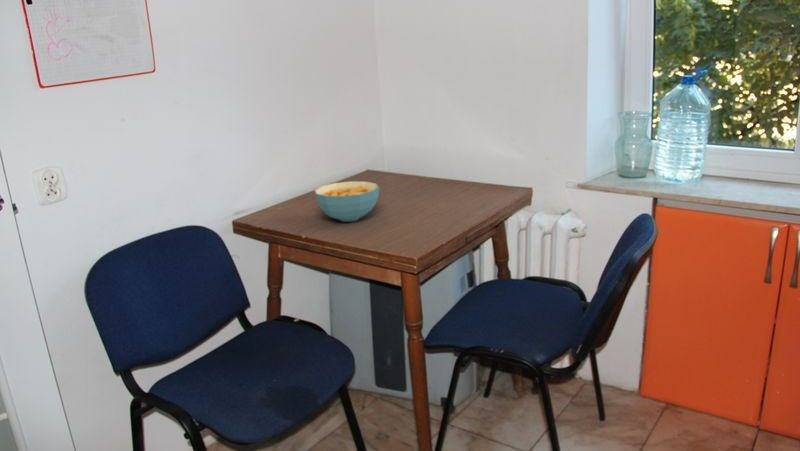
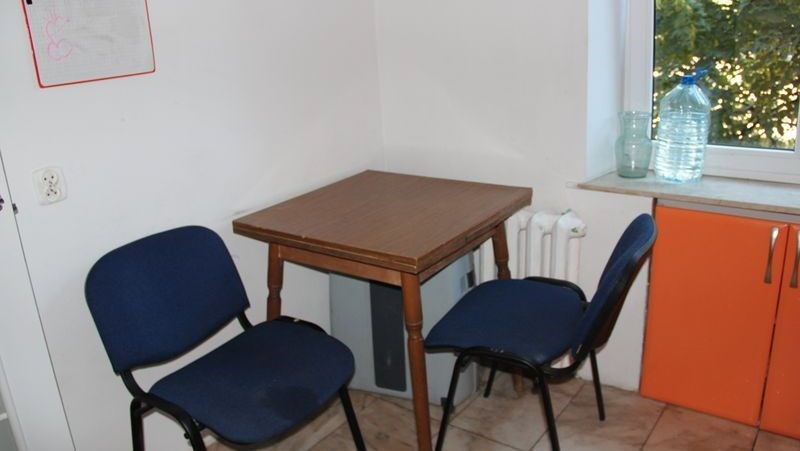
- cereal bowl [313,180,380,223]
